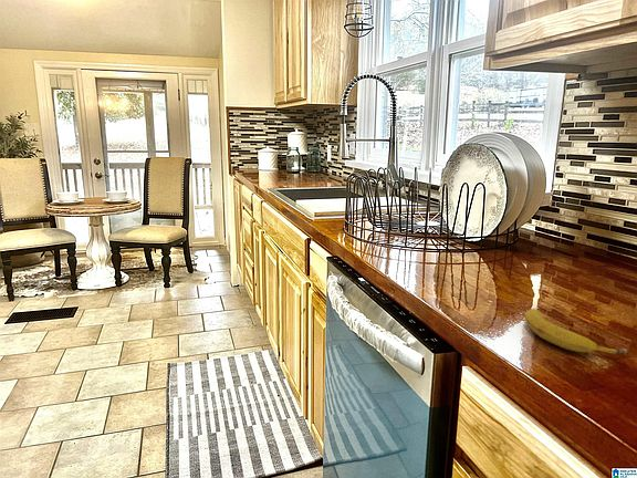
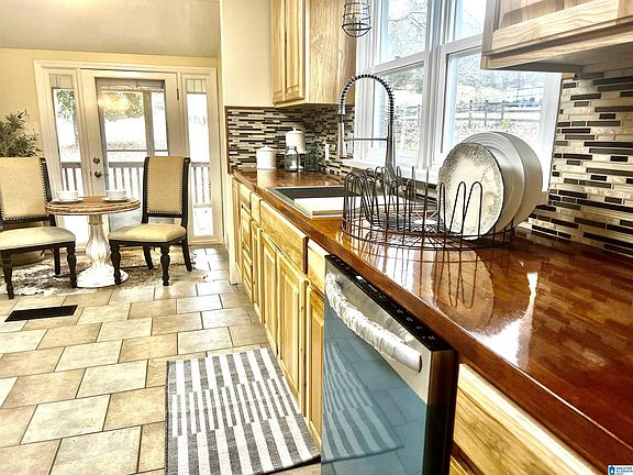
- banana [524,308,628,355]
